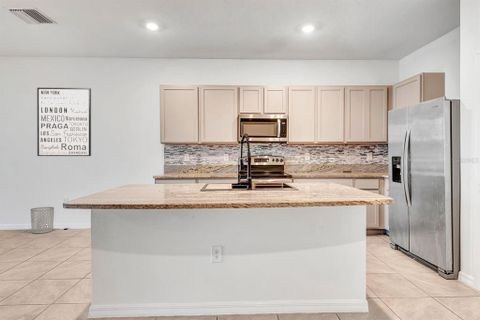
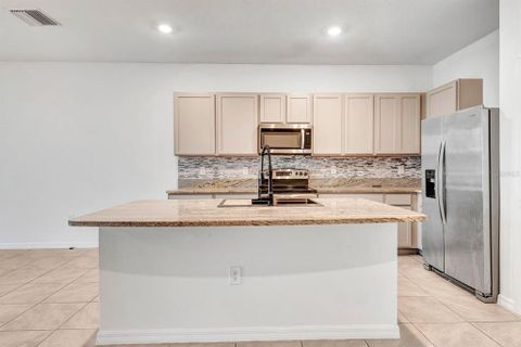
- waste bin [30,206,55,234]
- wall art [36,87,92,157]
